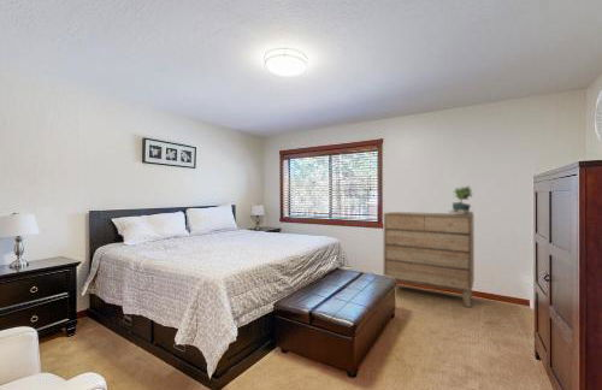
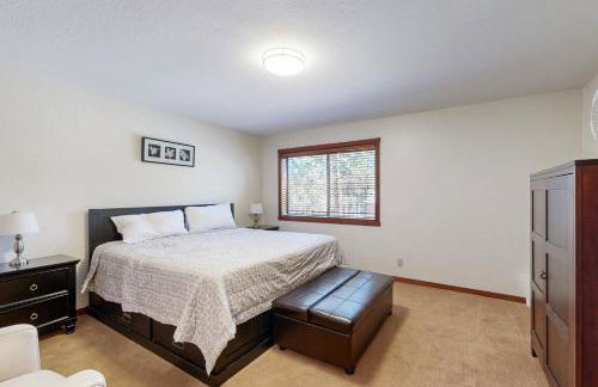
- dresser [383,211,476,308]
- potted plant [447,184,474,215]
